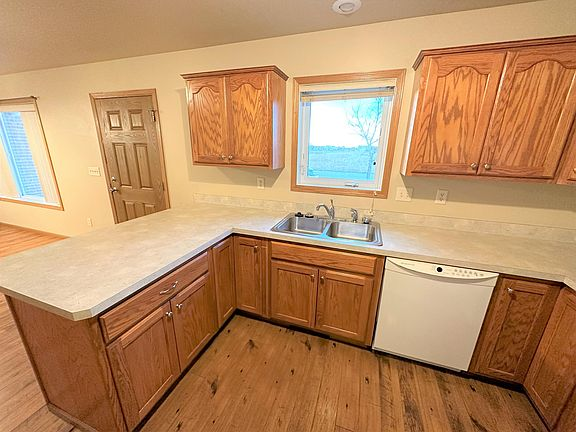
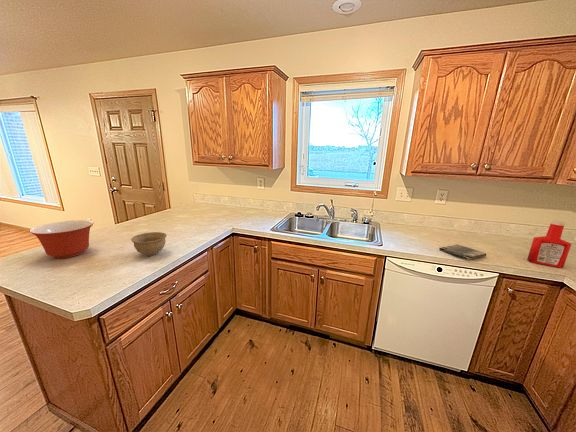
+ mixing bowl [29,219,94,259]
+ soap bottle [526,219,572,269]
+ bowl [130,231,168,256]
+ dish towel [438,243,488,261]
